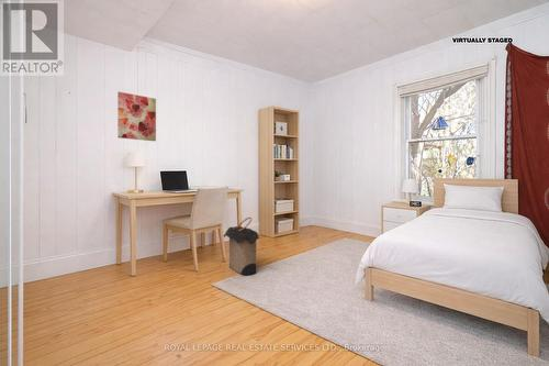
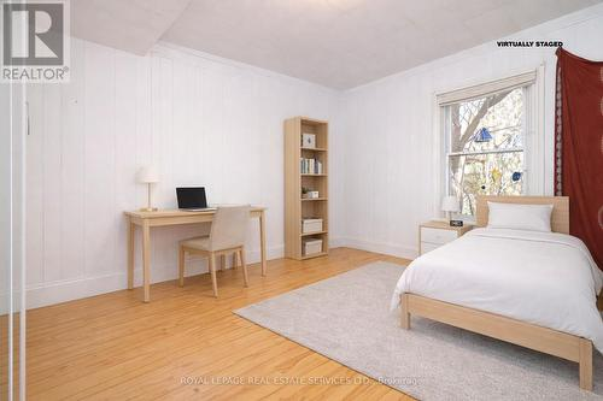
- wall art [116,91,157,142]
- laundry hamper [223,217,261,276]
